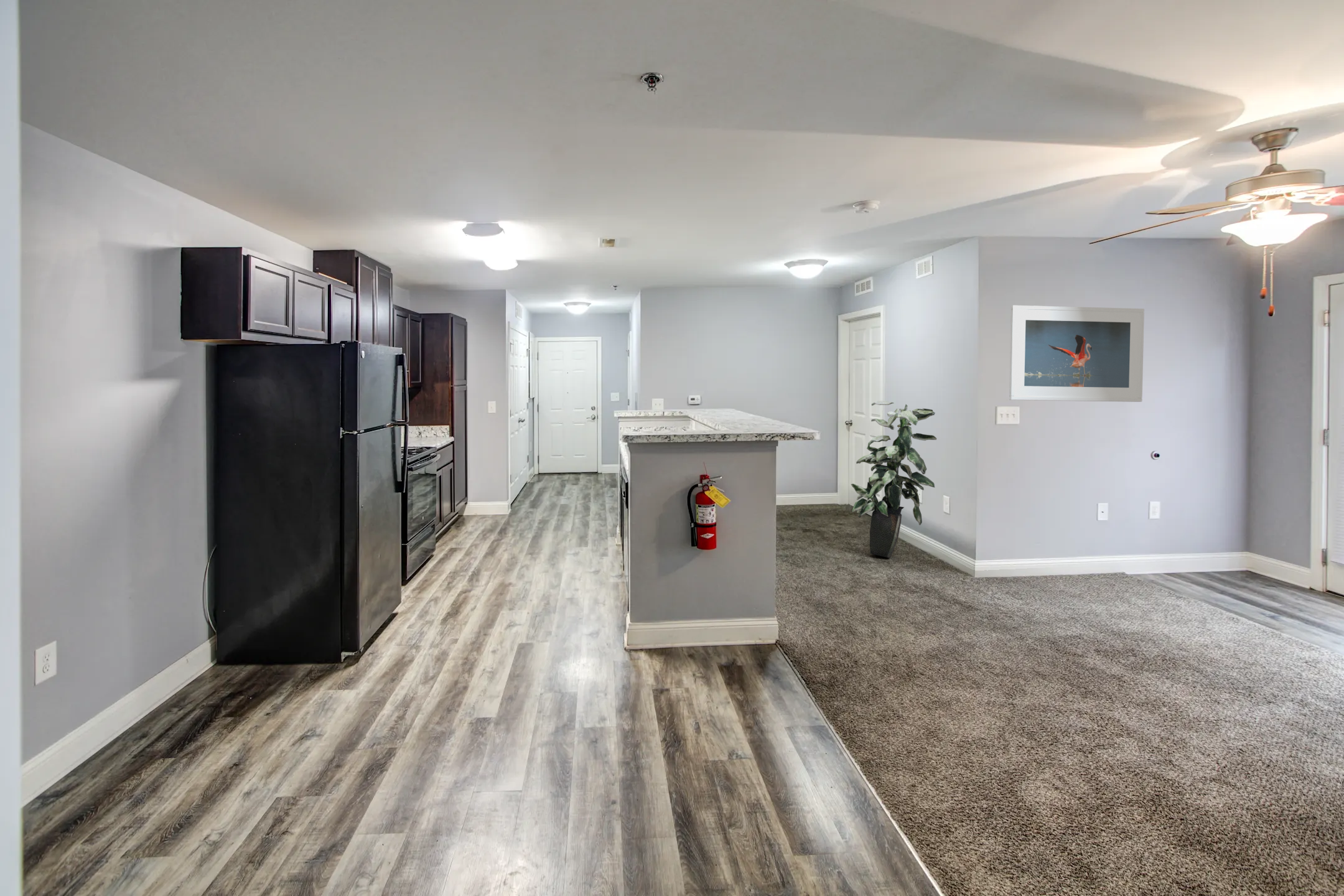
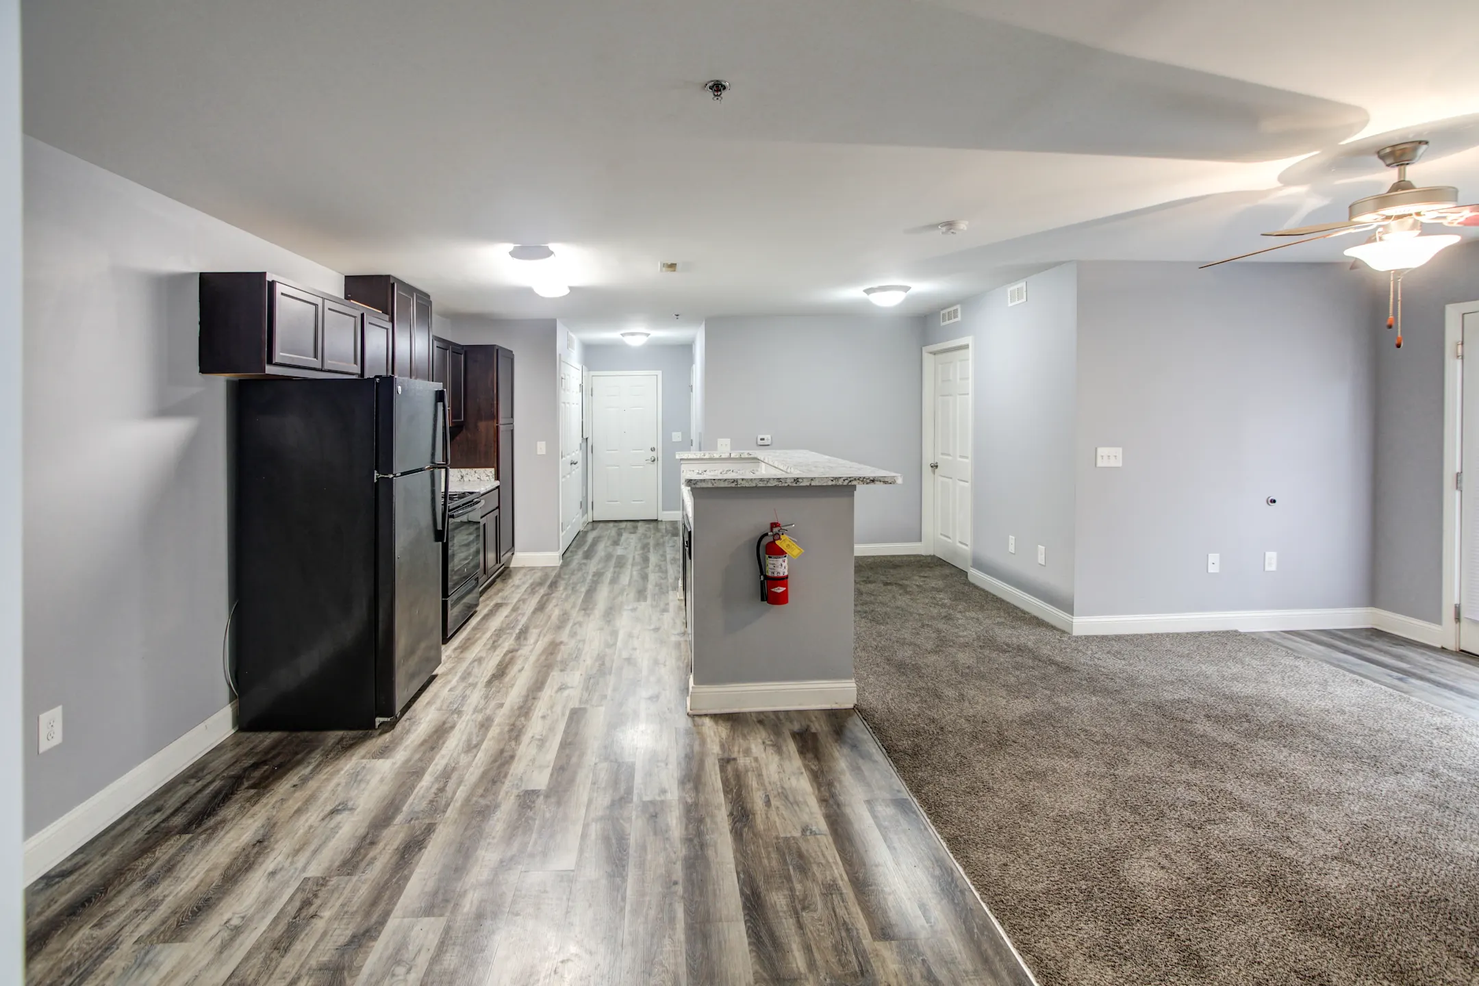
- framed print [1009,305,1145,403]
- indoor plant [851,400,937,558]
